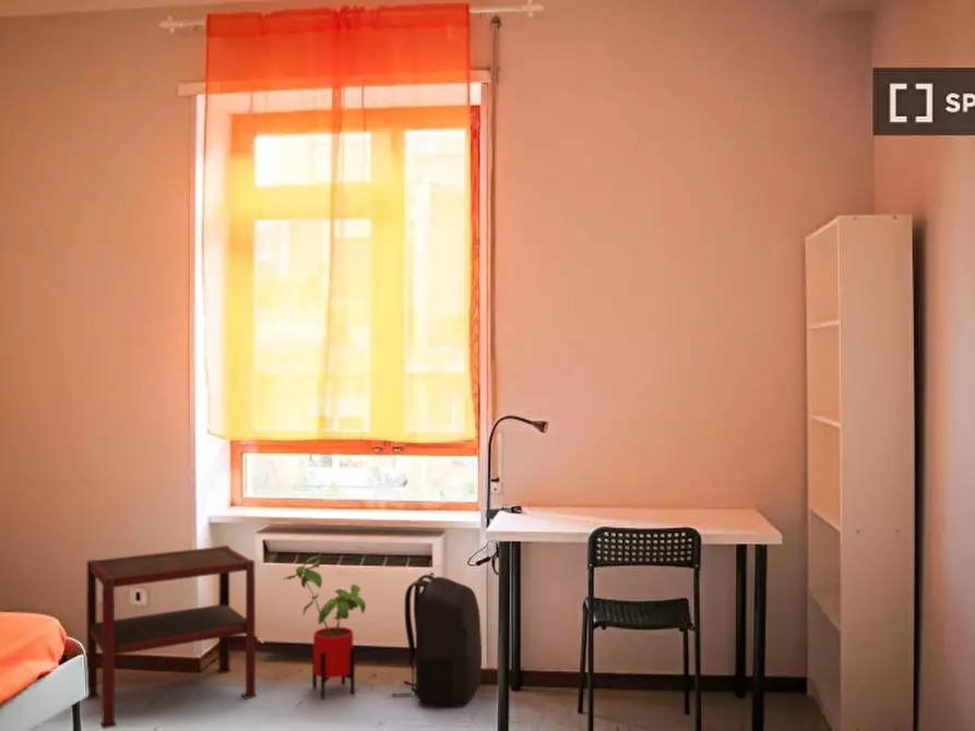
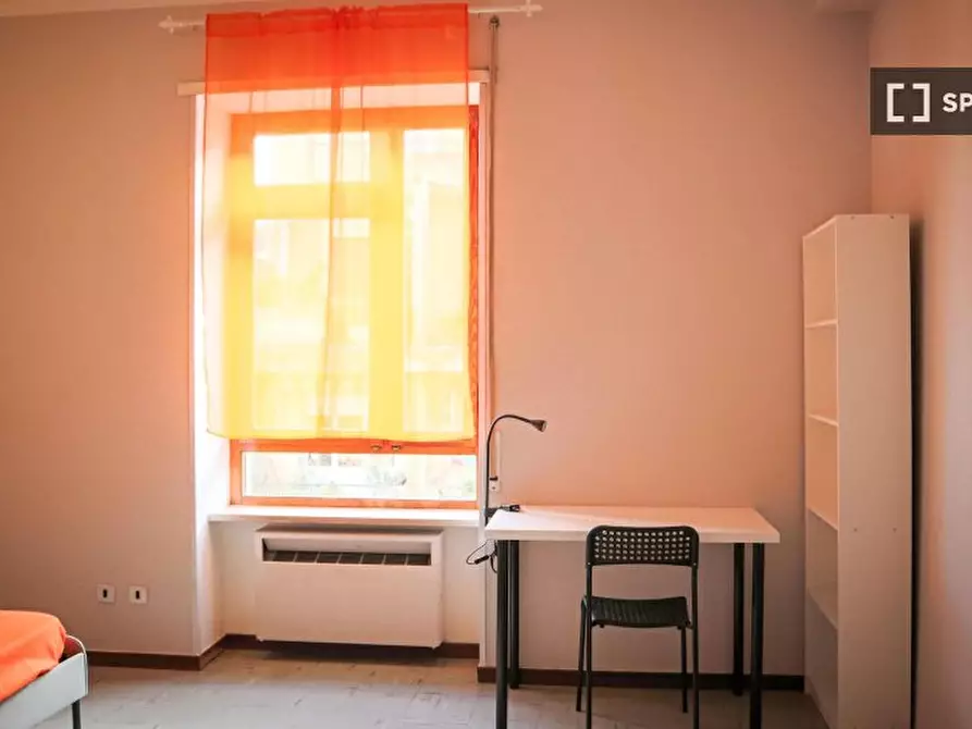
- house plant [282,555,367,700]
- side table [85,544,258,730]
- backpack [391,572,483,708]
